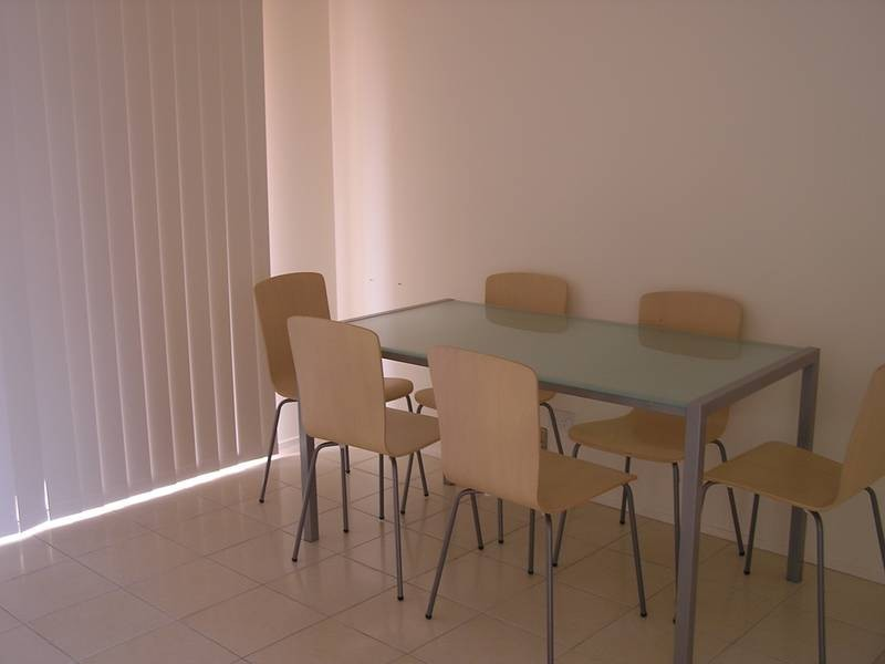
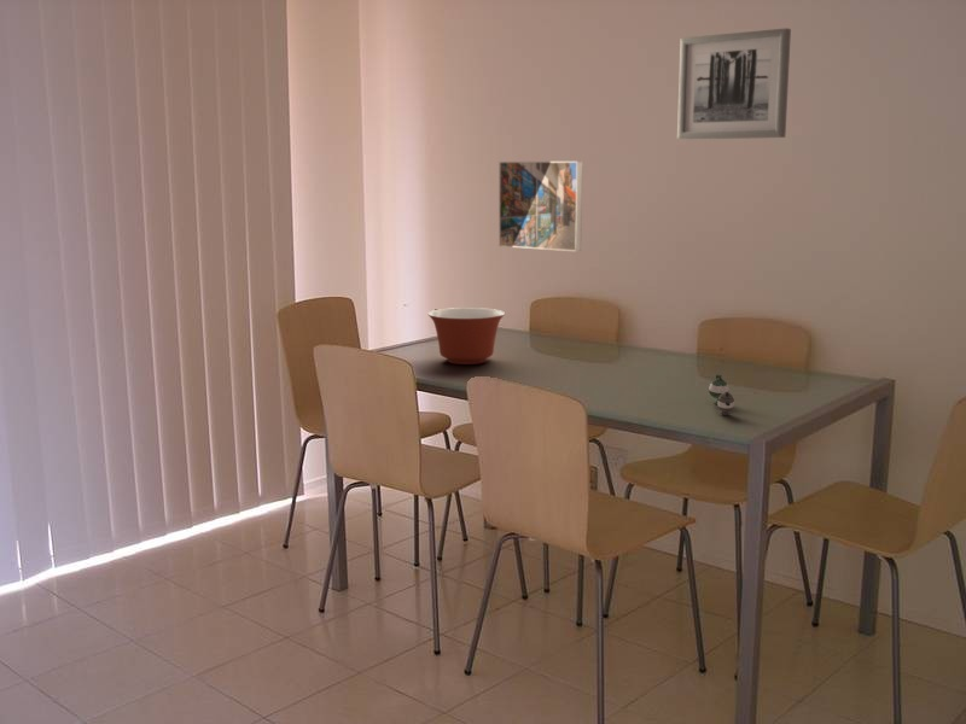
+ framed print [497,160,583,252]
+ wall art [676,27,792,141]
+ teapot [708,373,735,416]
+ mixing bowl [427,306,506,366]
